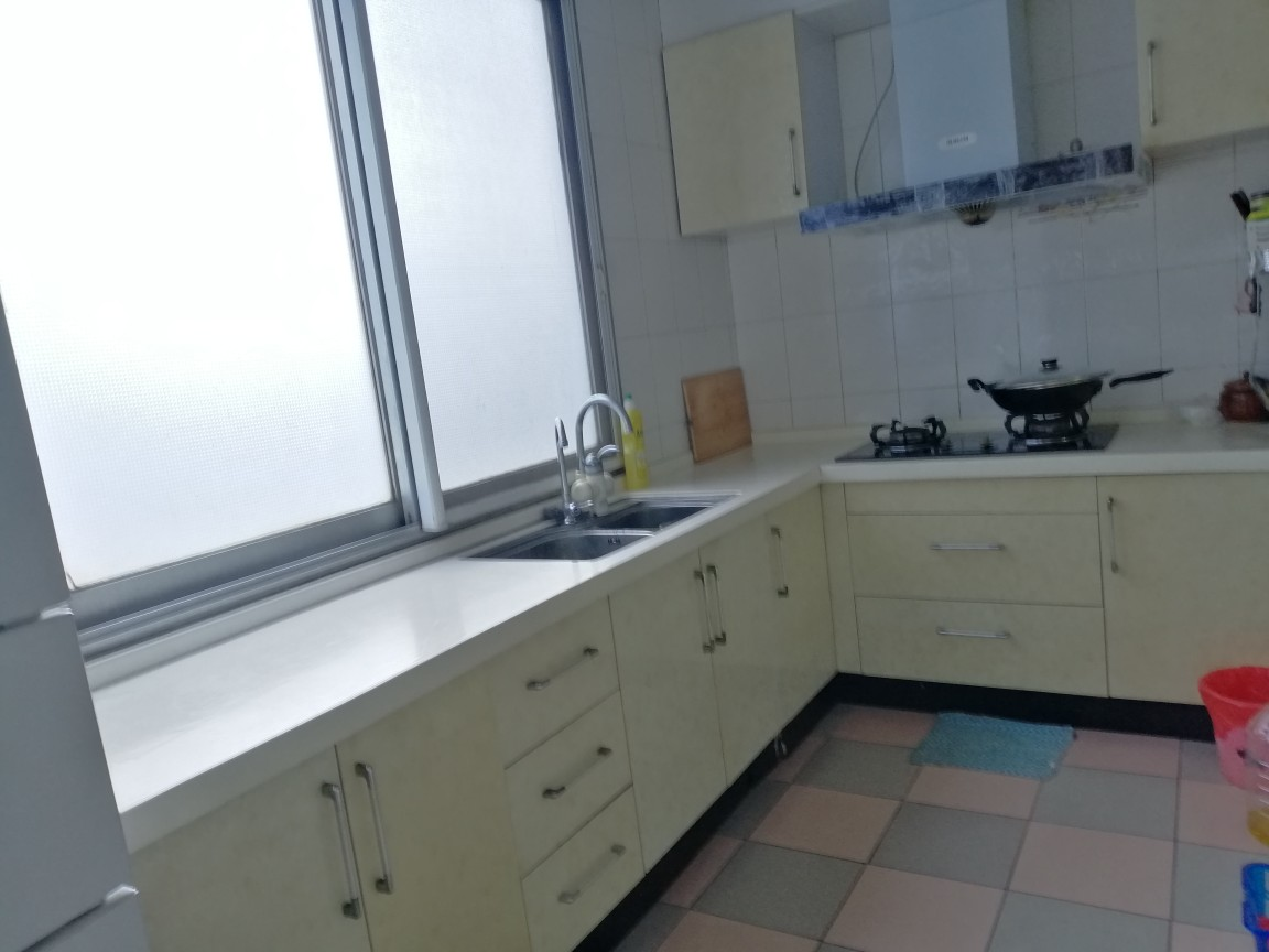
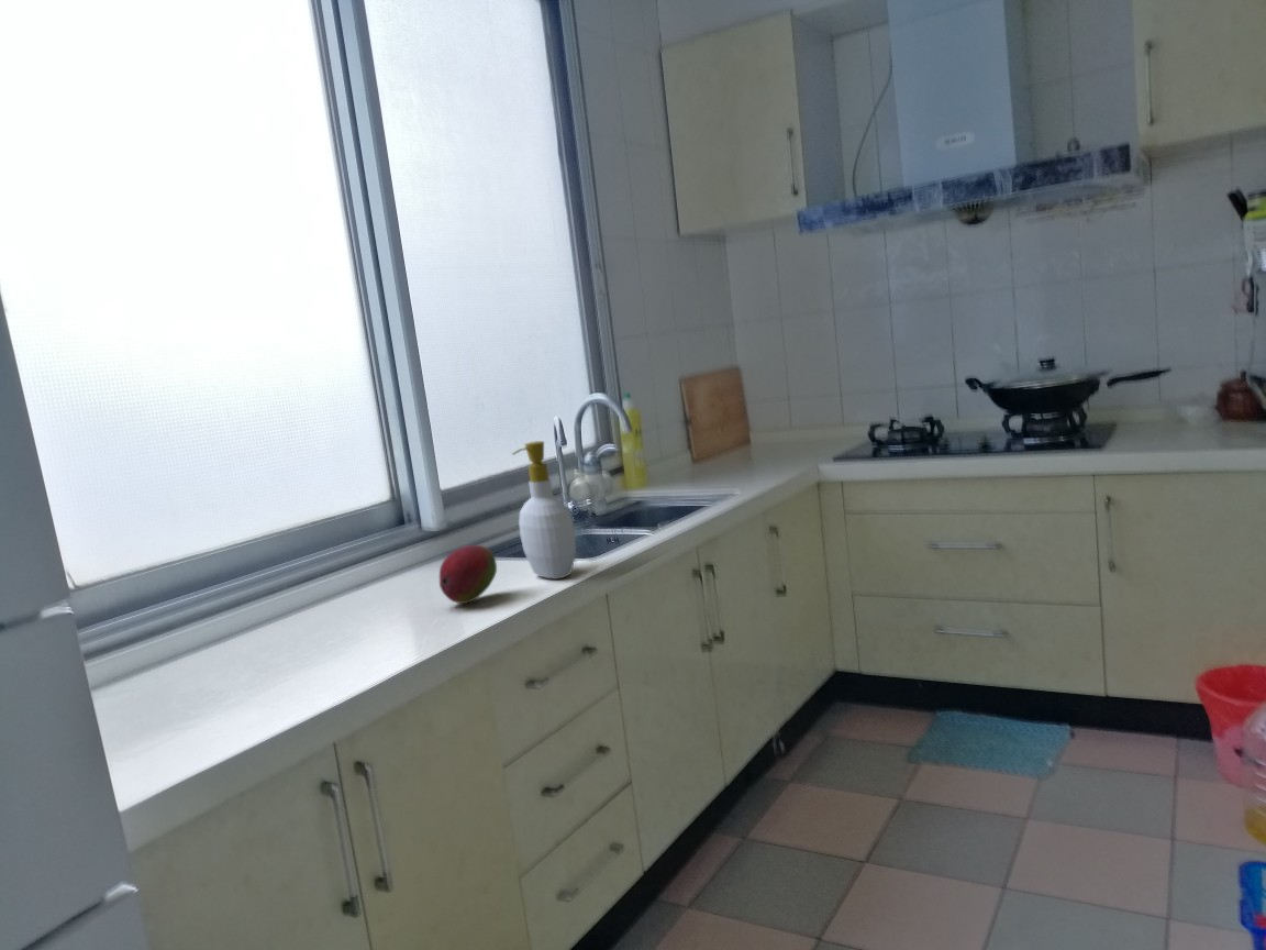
+ fruit [438,544,498,605]
+ soap bottle [511,440,577,581]
